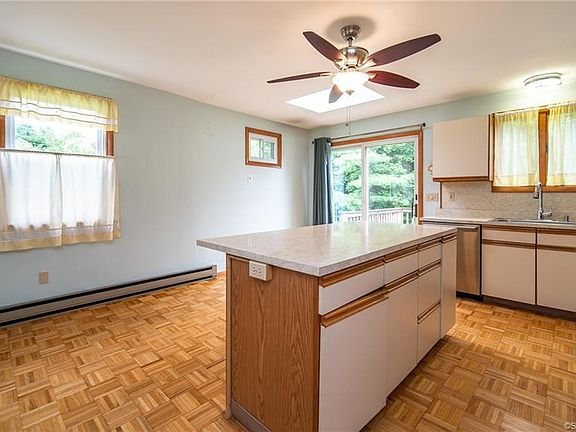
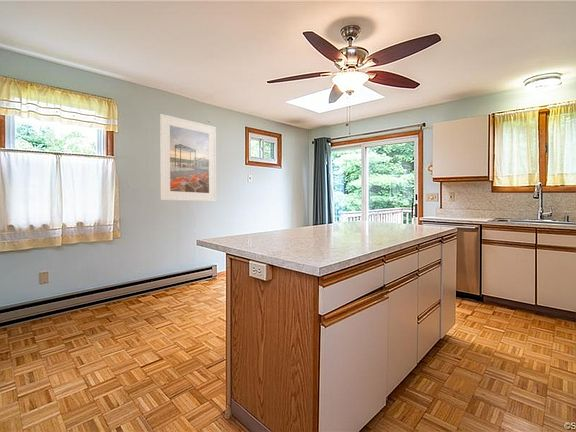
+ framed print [159,113,217,203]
